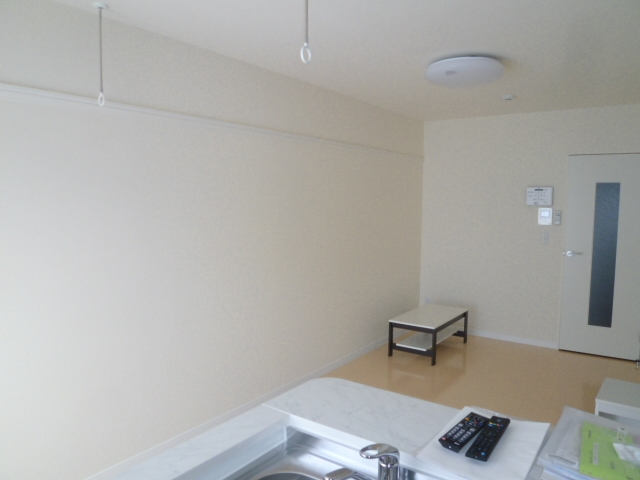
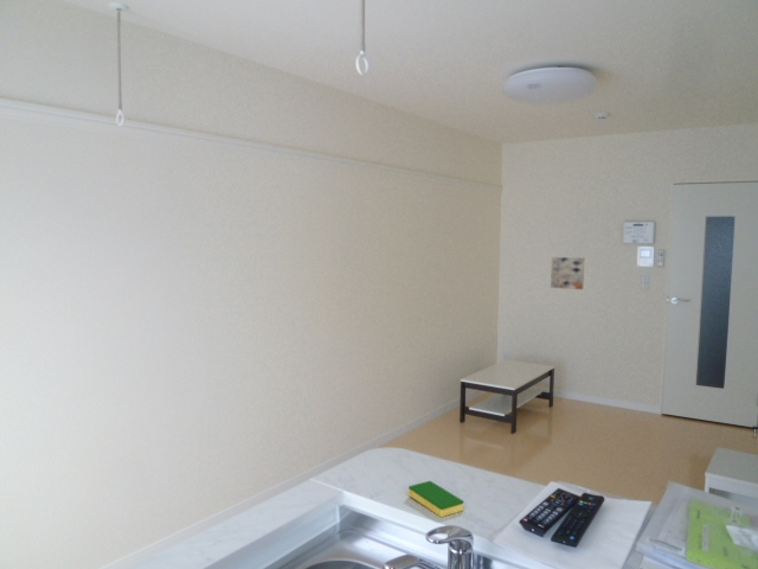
+ wall art [550,256,585,290]
+ dish sponge [407,480,464,518]
